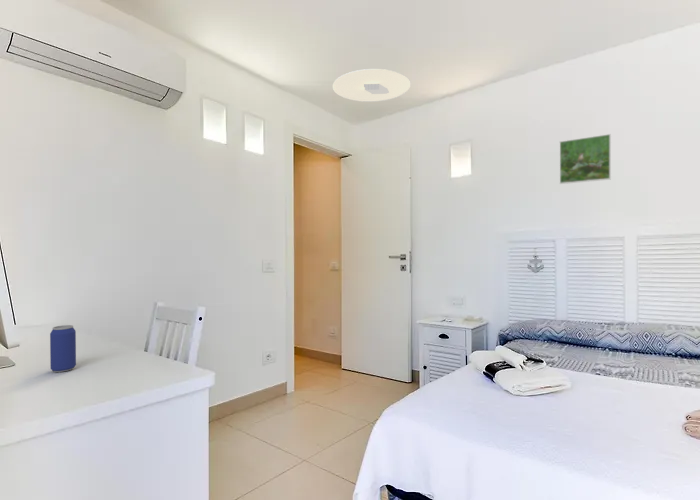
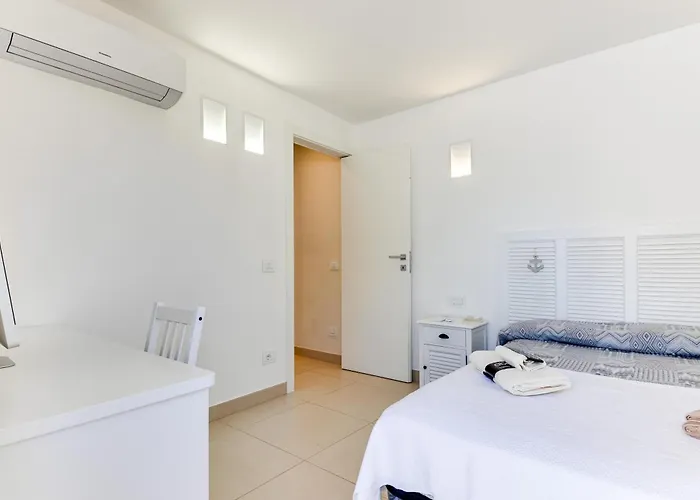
- ceiling light [332,68,412,103]
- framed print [559,133,612,185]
- beverage can [49,324,77,373]
